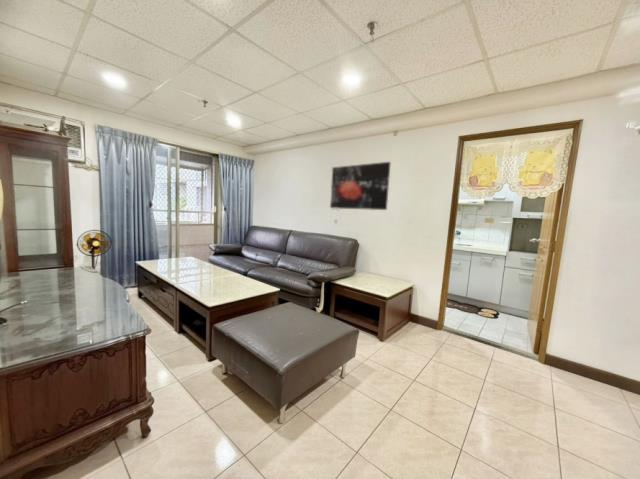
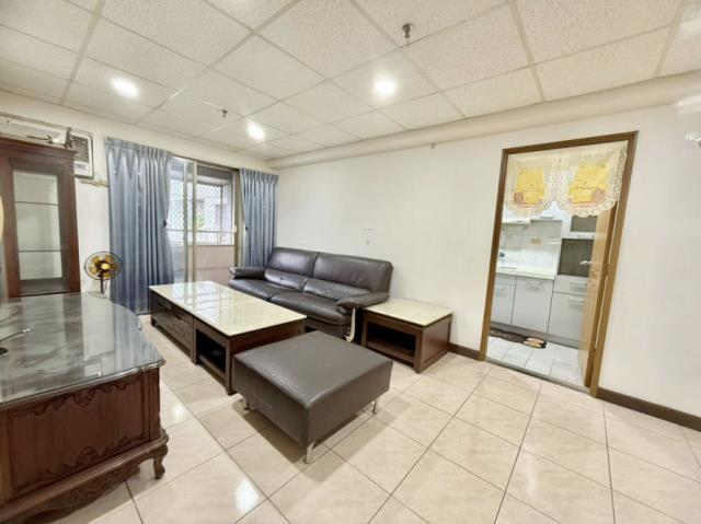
- wall art [329,161,392,211]
